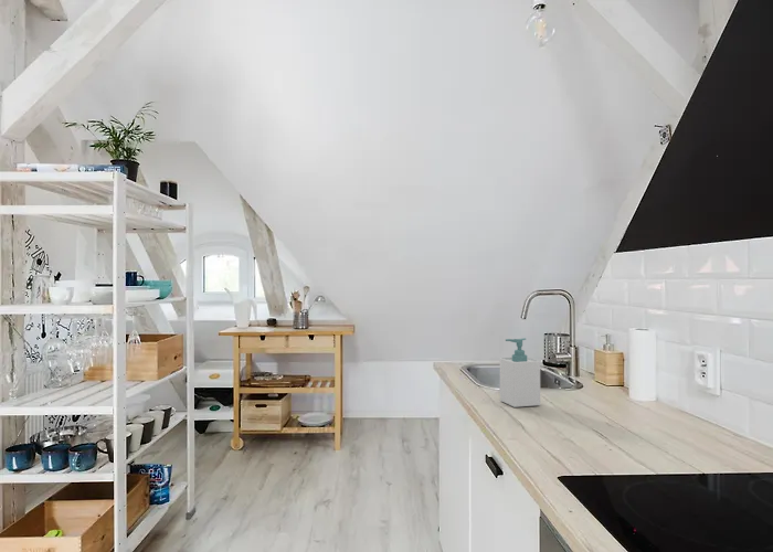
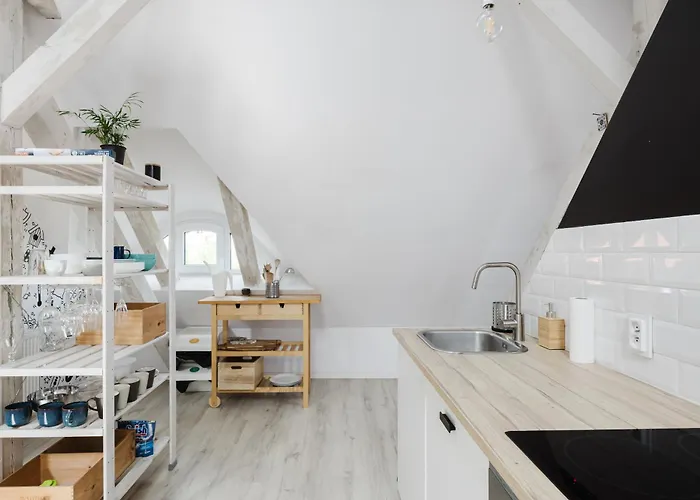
- soap bottle [499,337,541,408]
